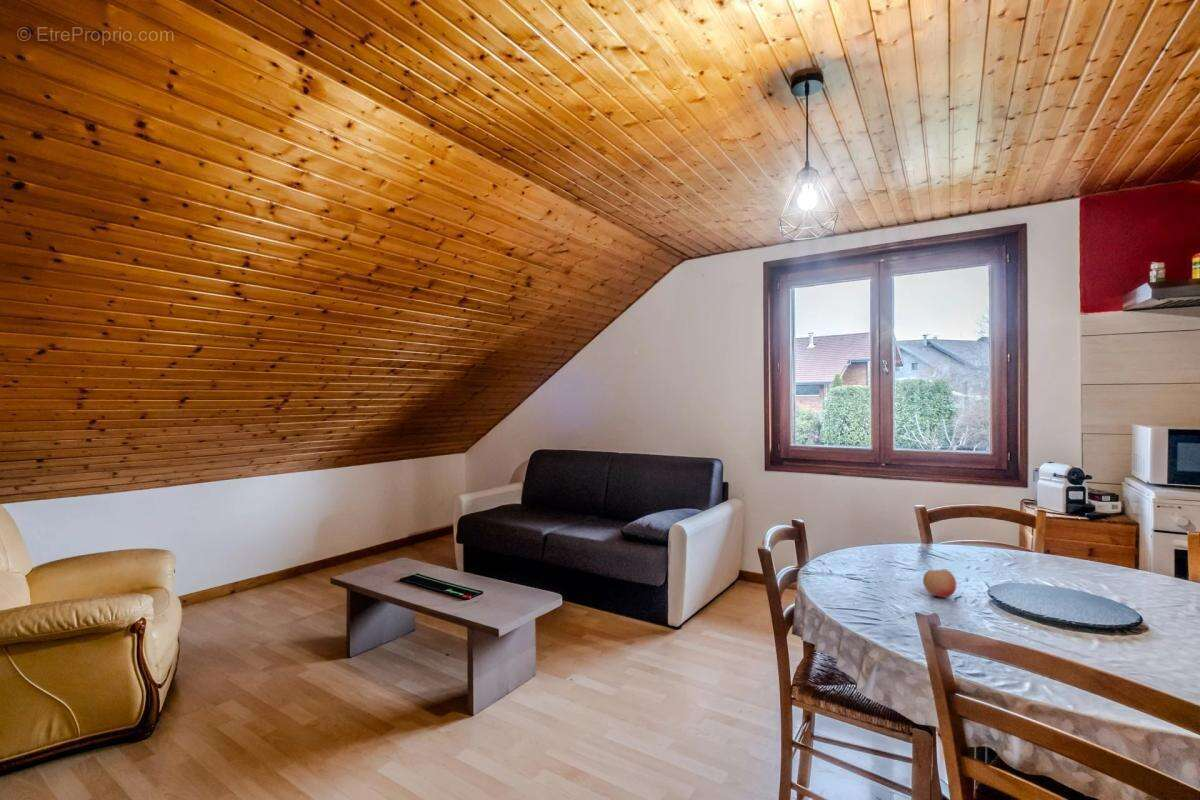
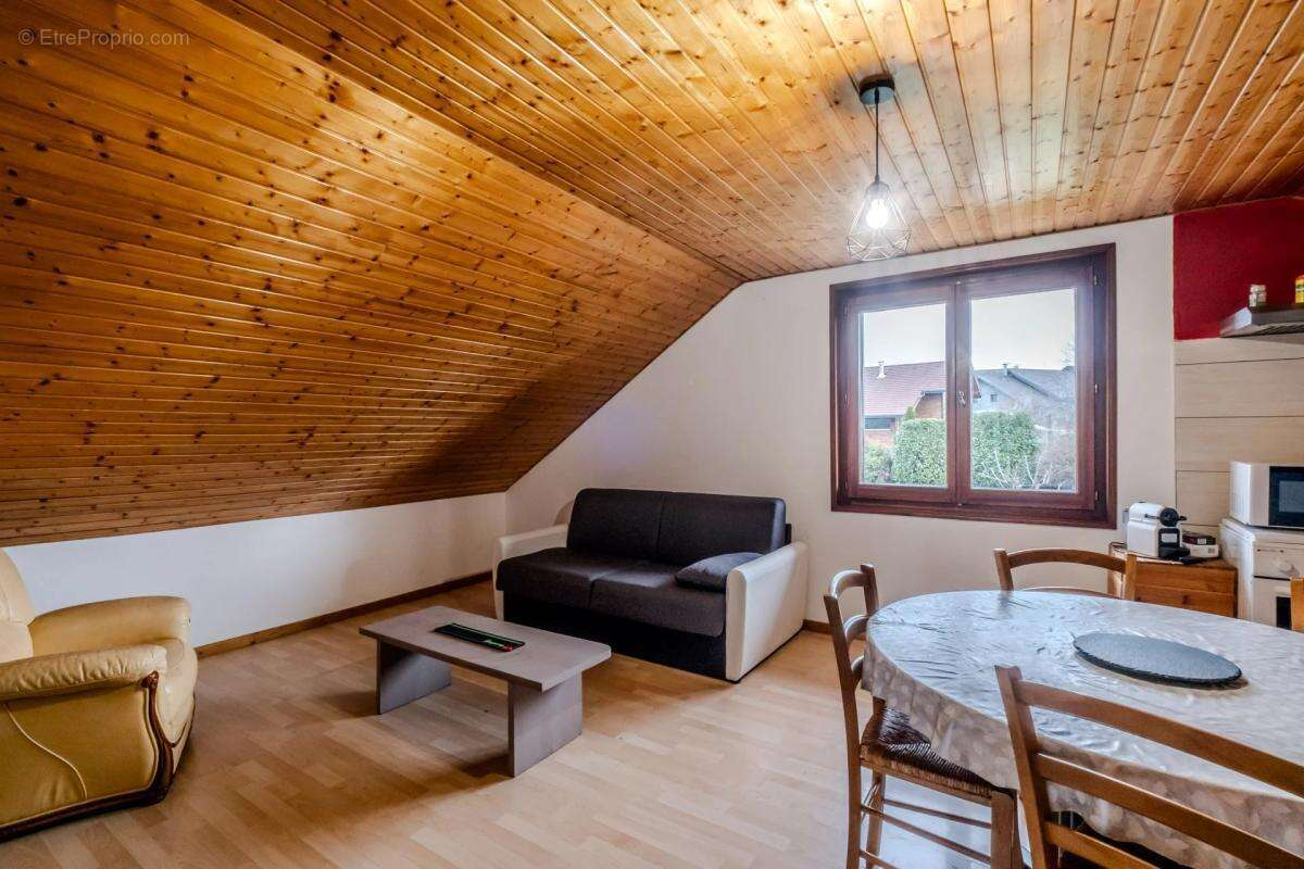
- fruit [922,568,957,599]
